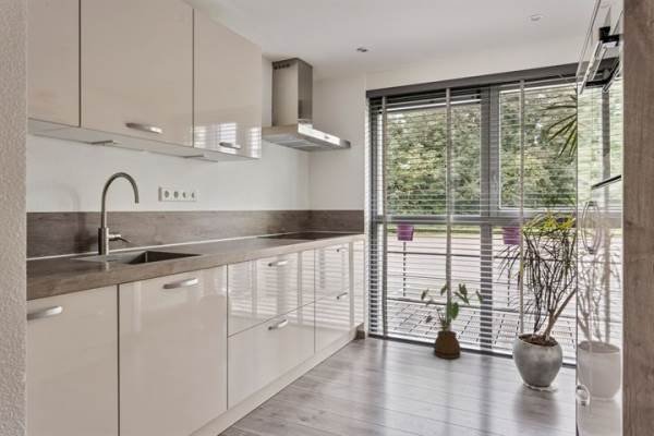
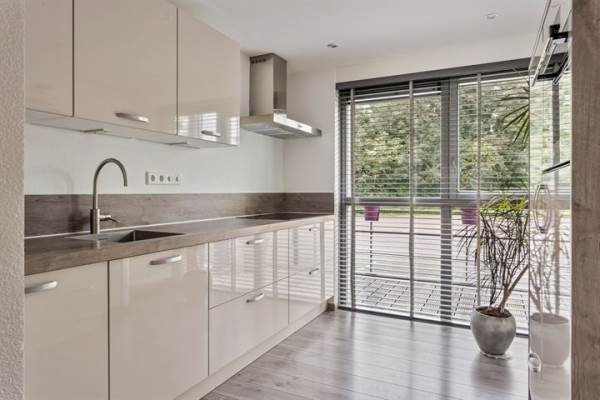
- house plant [420,282,485,360]
